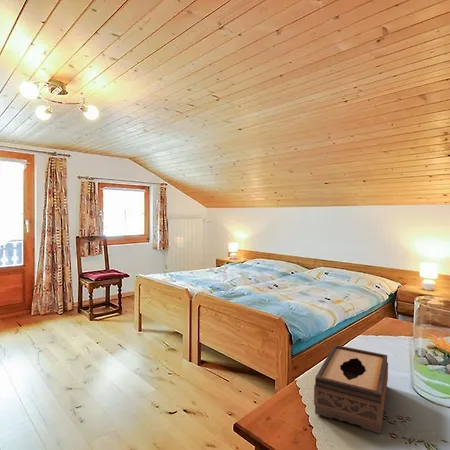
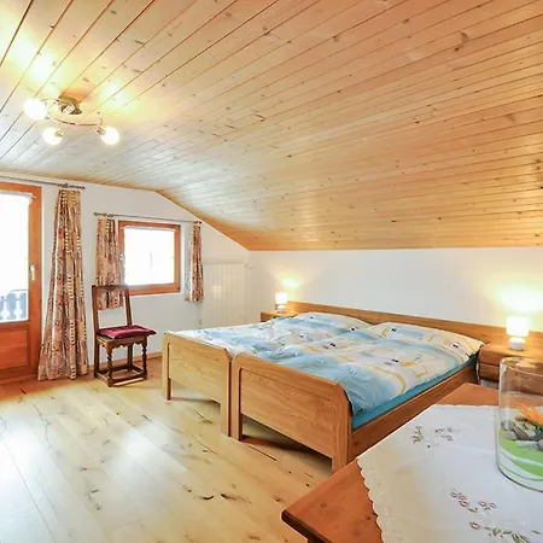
- tissue box [313,344,389,435]
